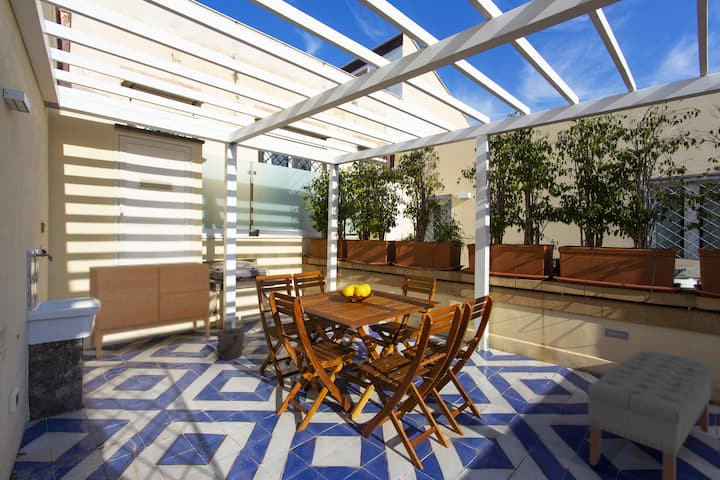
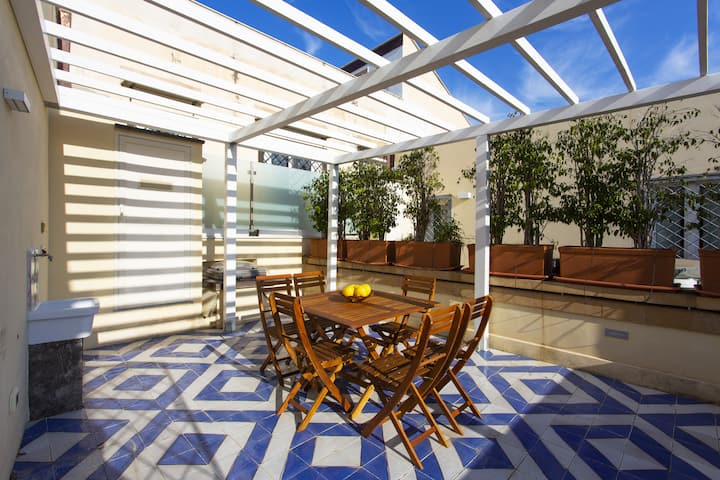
- bucket [215,327,246,361]
- bench [585,350,715,480]
- sideboard [88,261,211,360]
